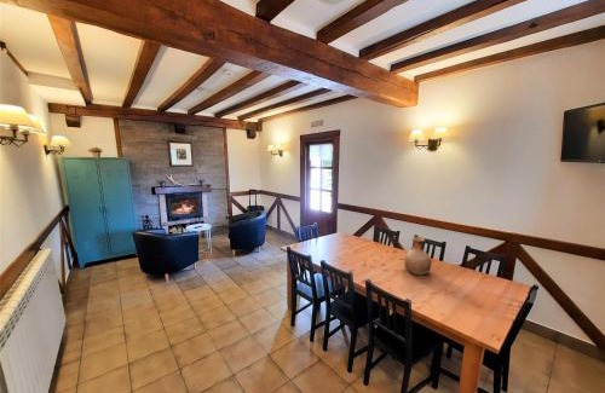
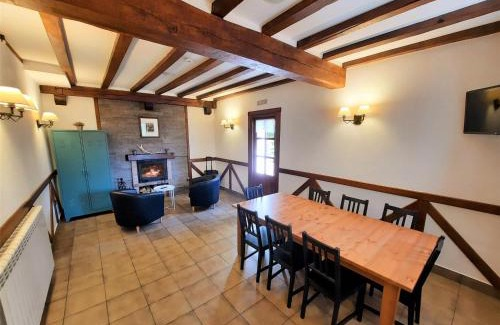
- vase [403,236,433,277]
